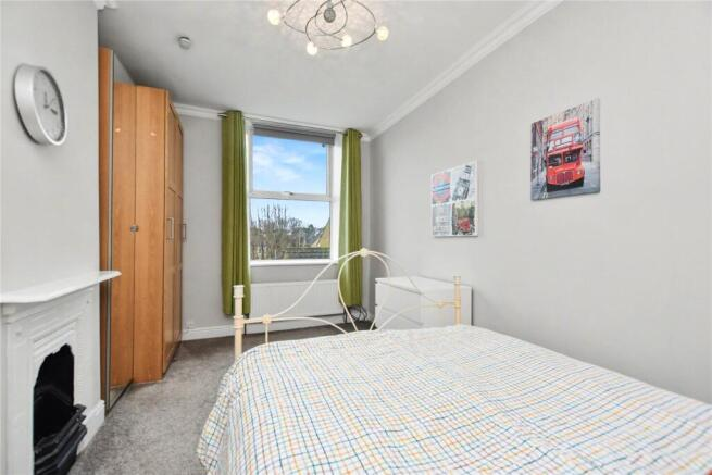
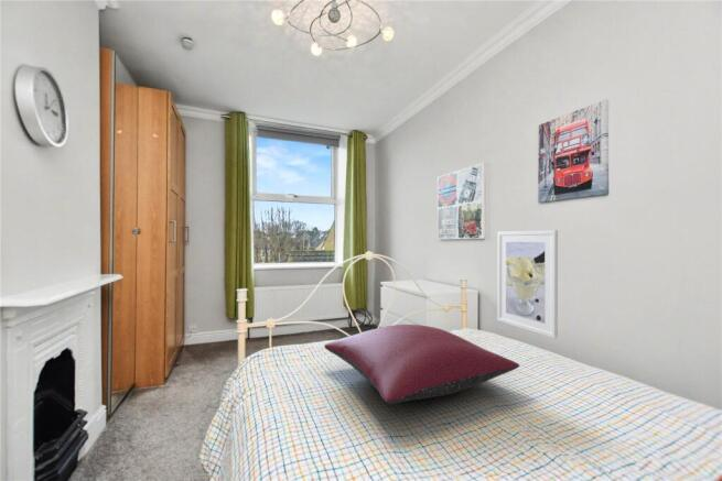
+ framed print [496,229,559,340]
+ pillow [323,324,520,405]
